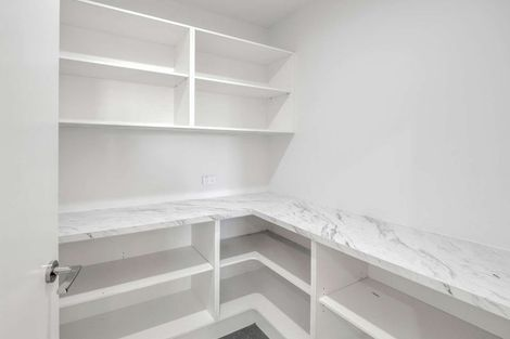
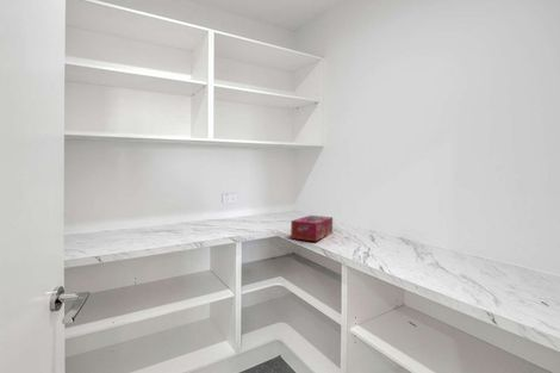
+ tissue box [290,215,334,242]
